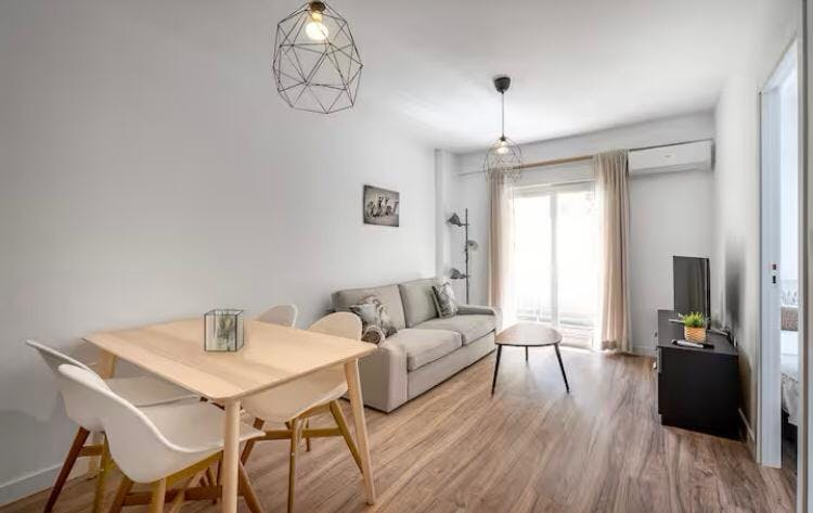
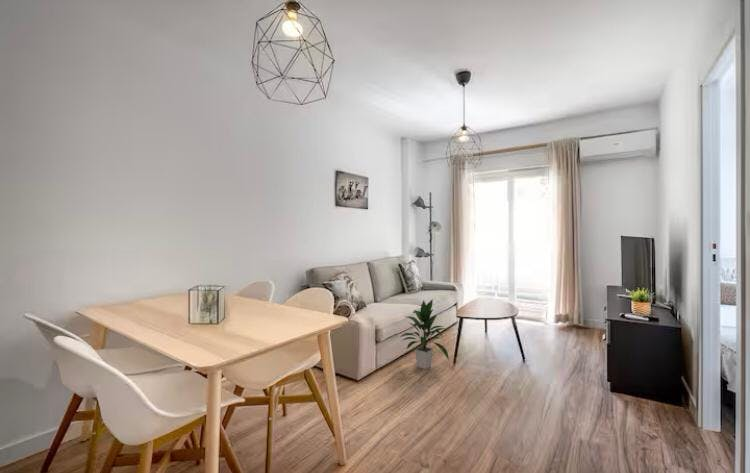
+ indoor plant [399,298,450,370]
